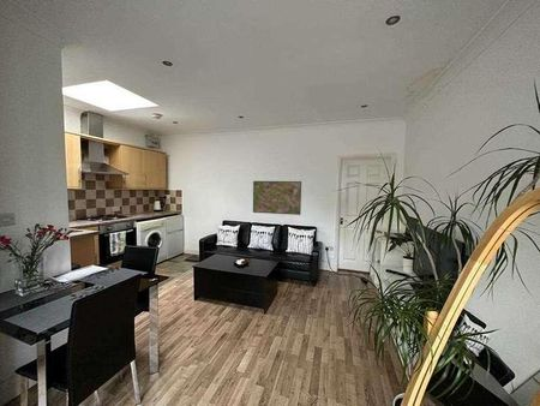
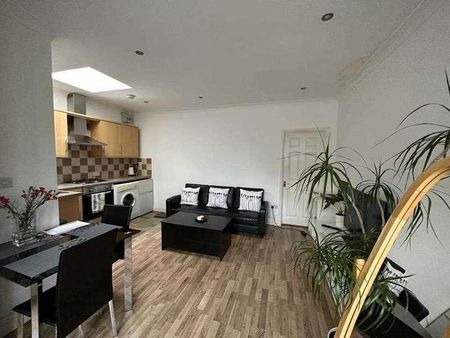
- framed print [252,180,302,216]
